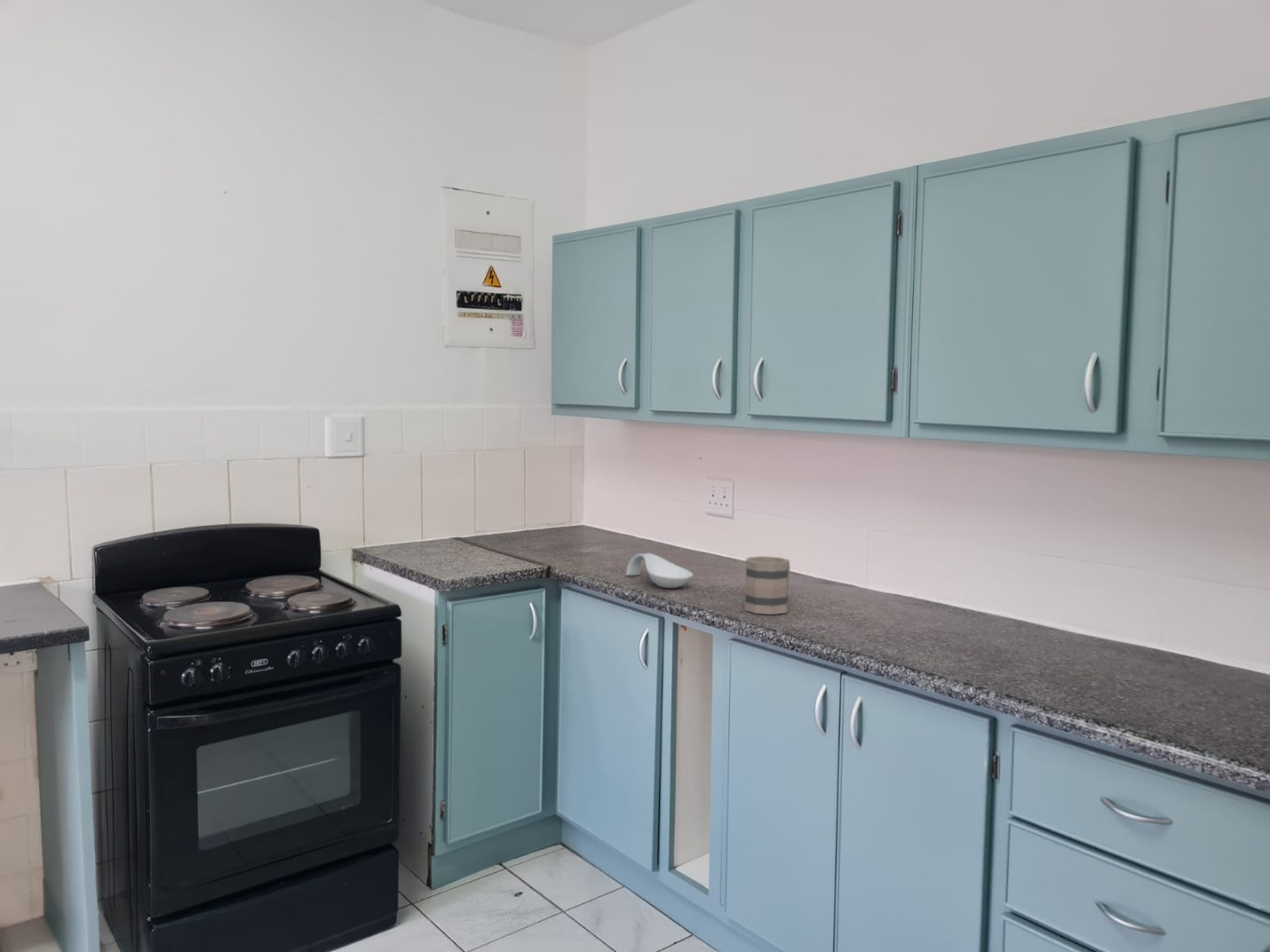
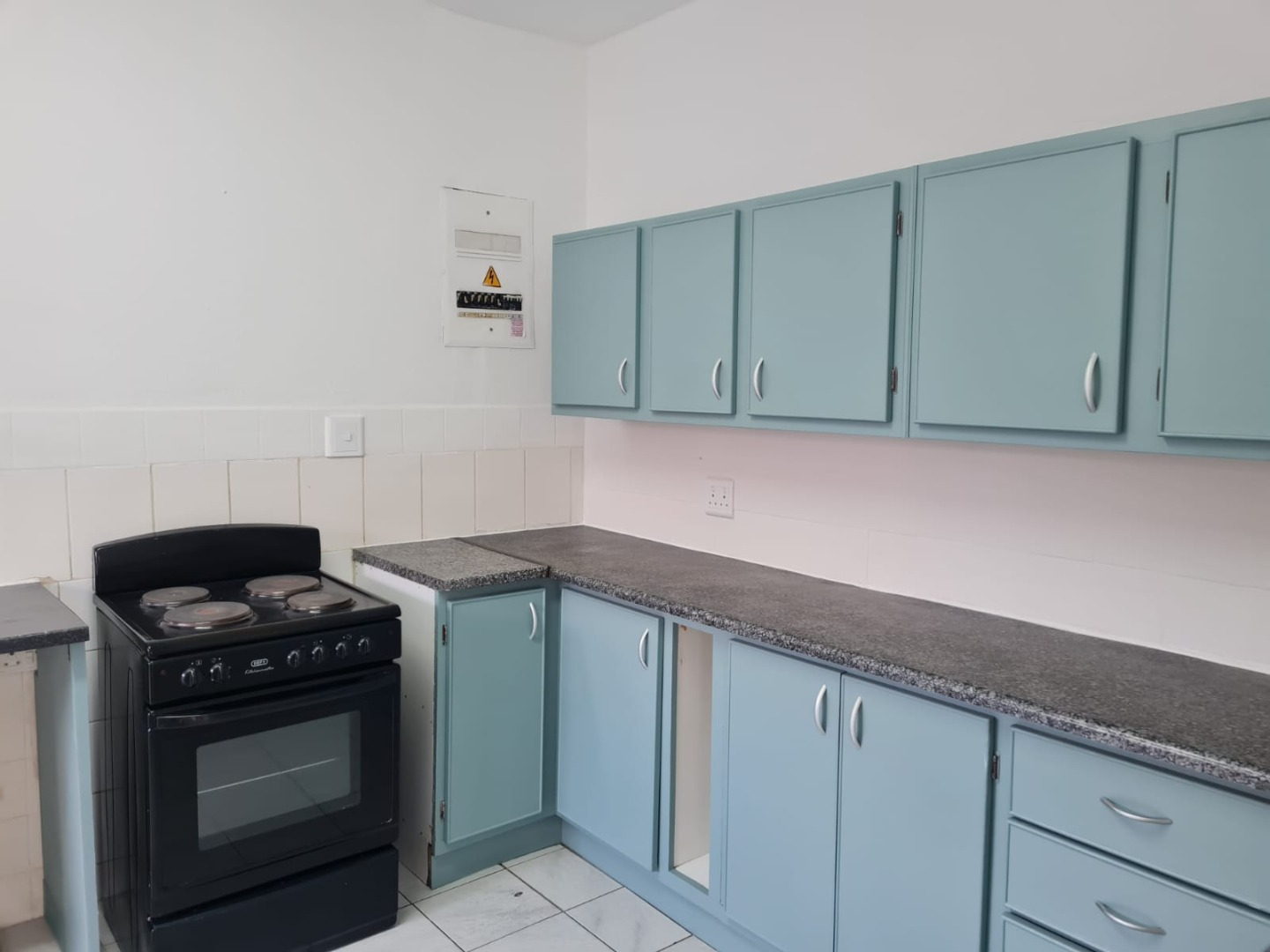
- spoon rest [625,553,694,589]
- mug [743,555,791,615]
